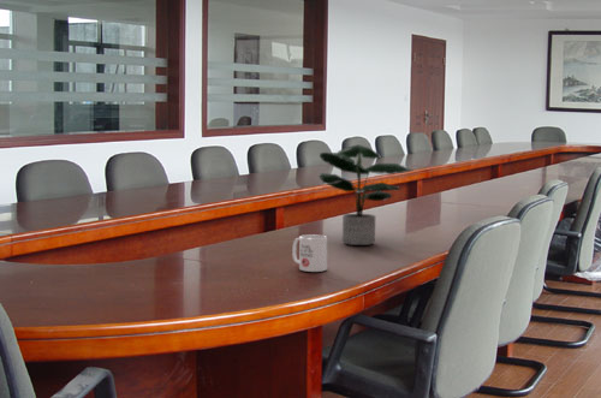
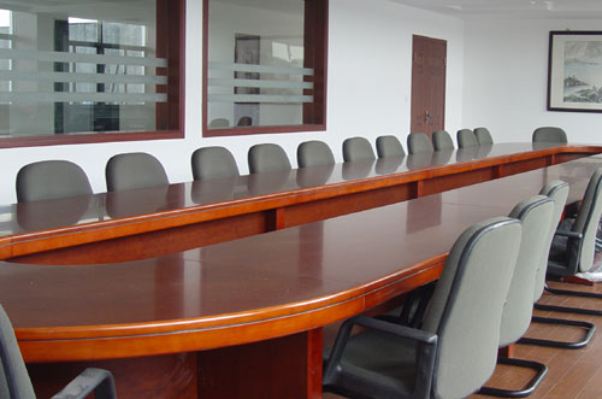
- potted plant [319,143,413,246]
- mug [291,233,328,273]
